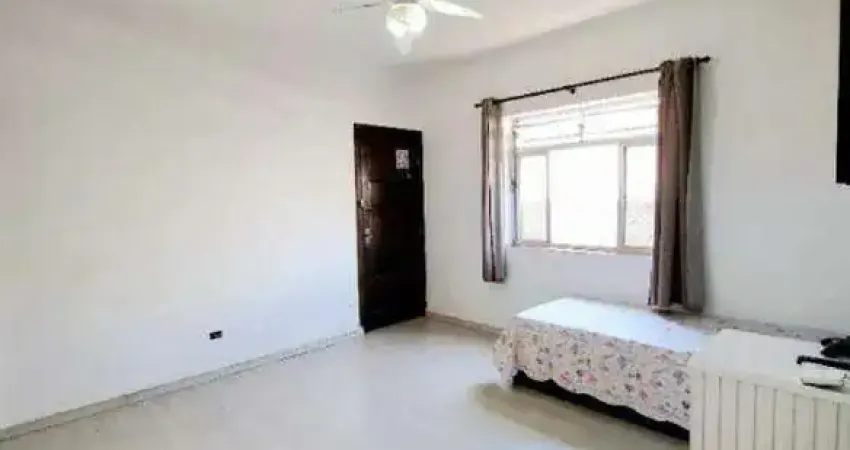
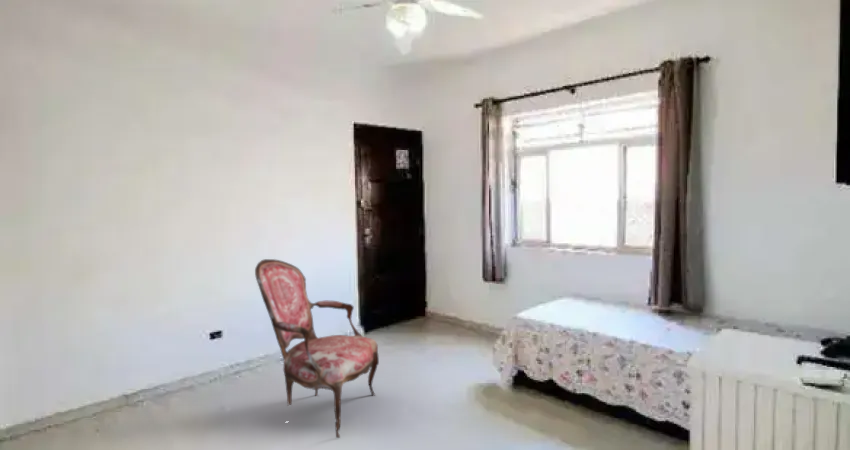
+ armchair [254,258,380,439]
